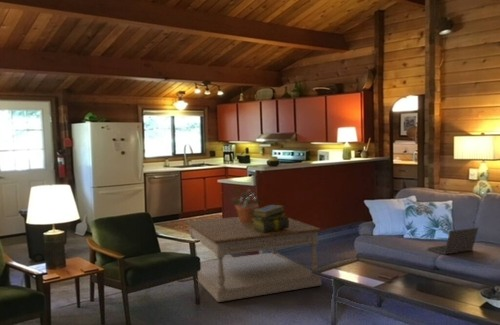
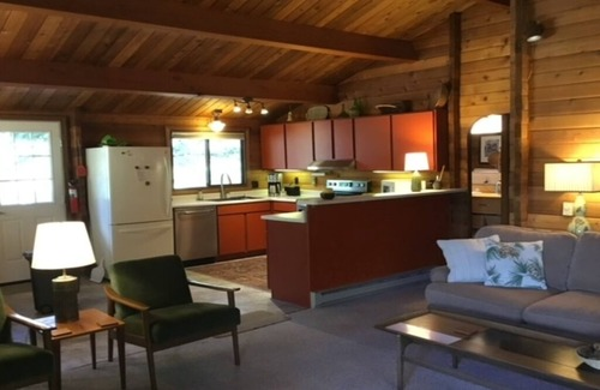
- potted plant [231,188,263,222]
- laptop computer [426,226,479,256]
- coffee table [186,216,322,303]
- stack of books [252,204,289,233]
